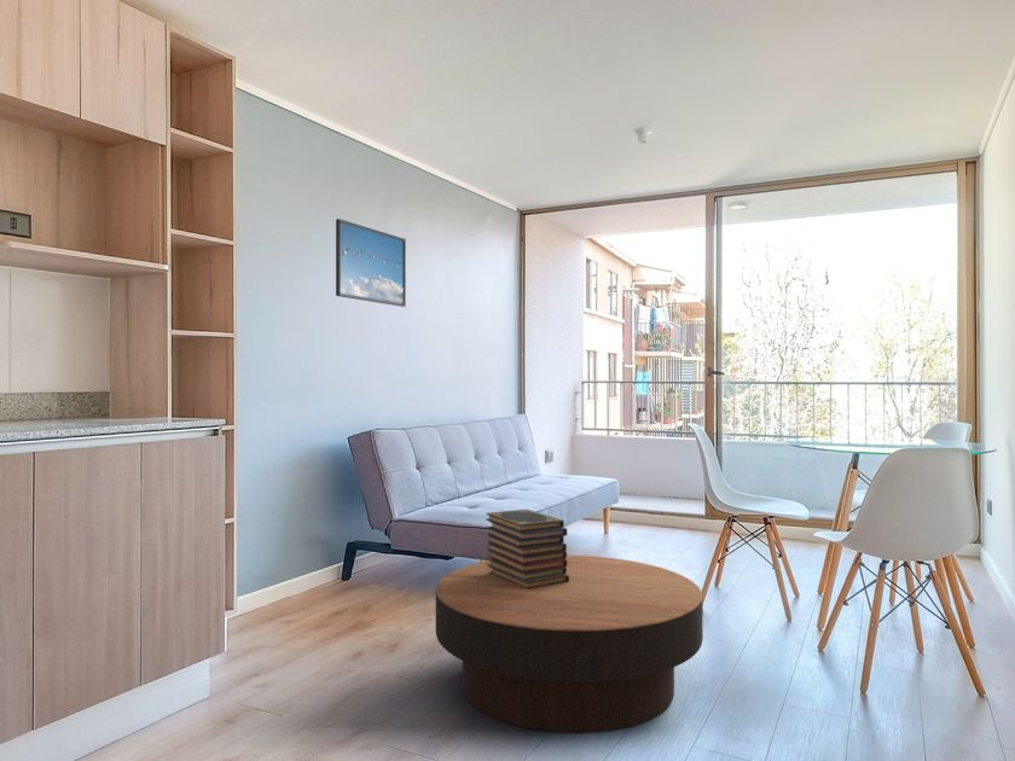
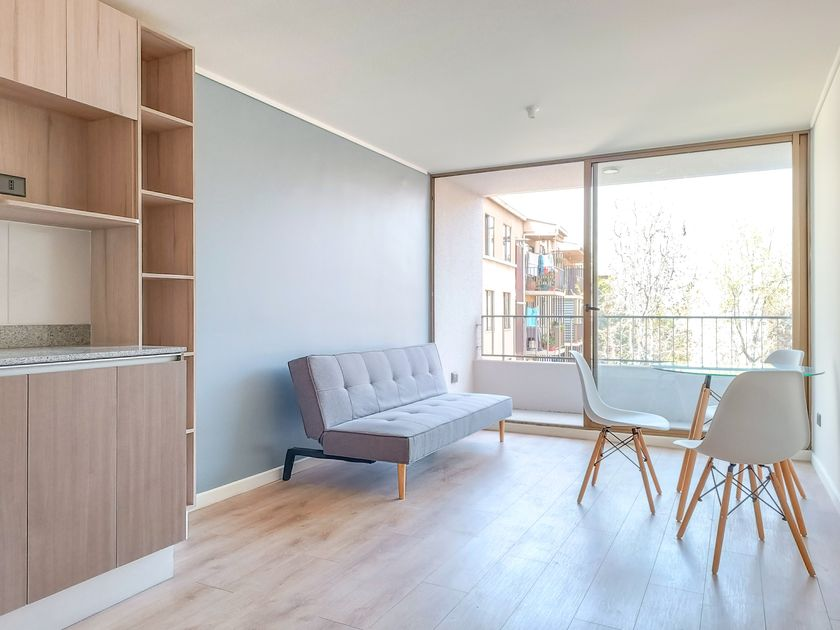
- book stack [485,509,569,589]
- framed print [335,217,407,308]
- coffee table [435,554,704,734]
